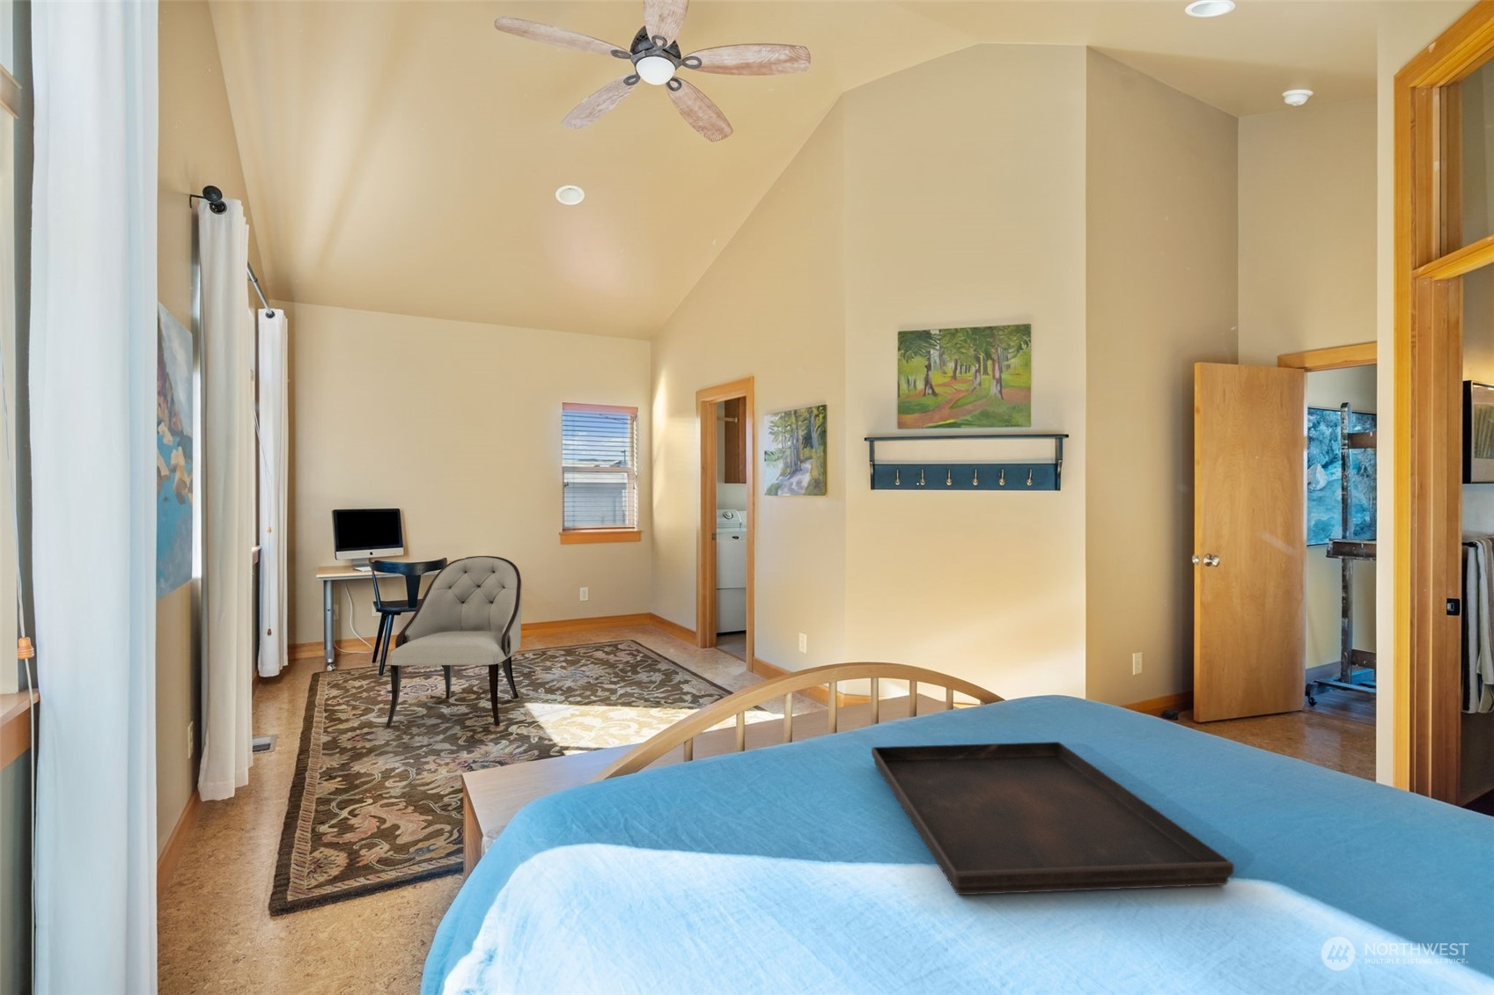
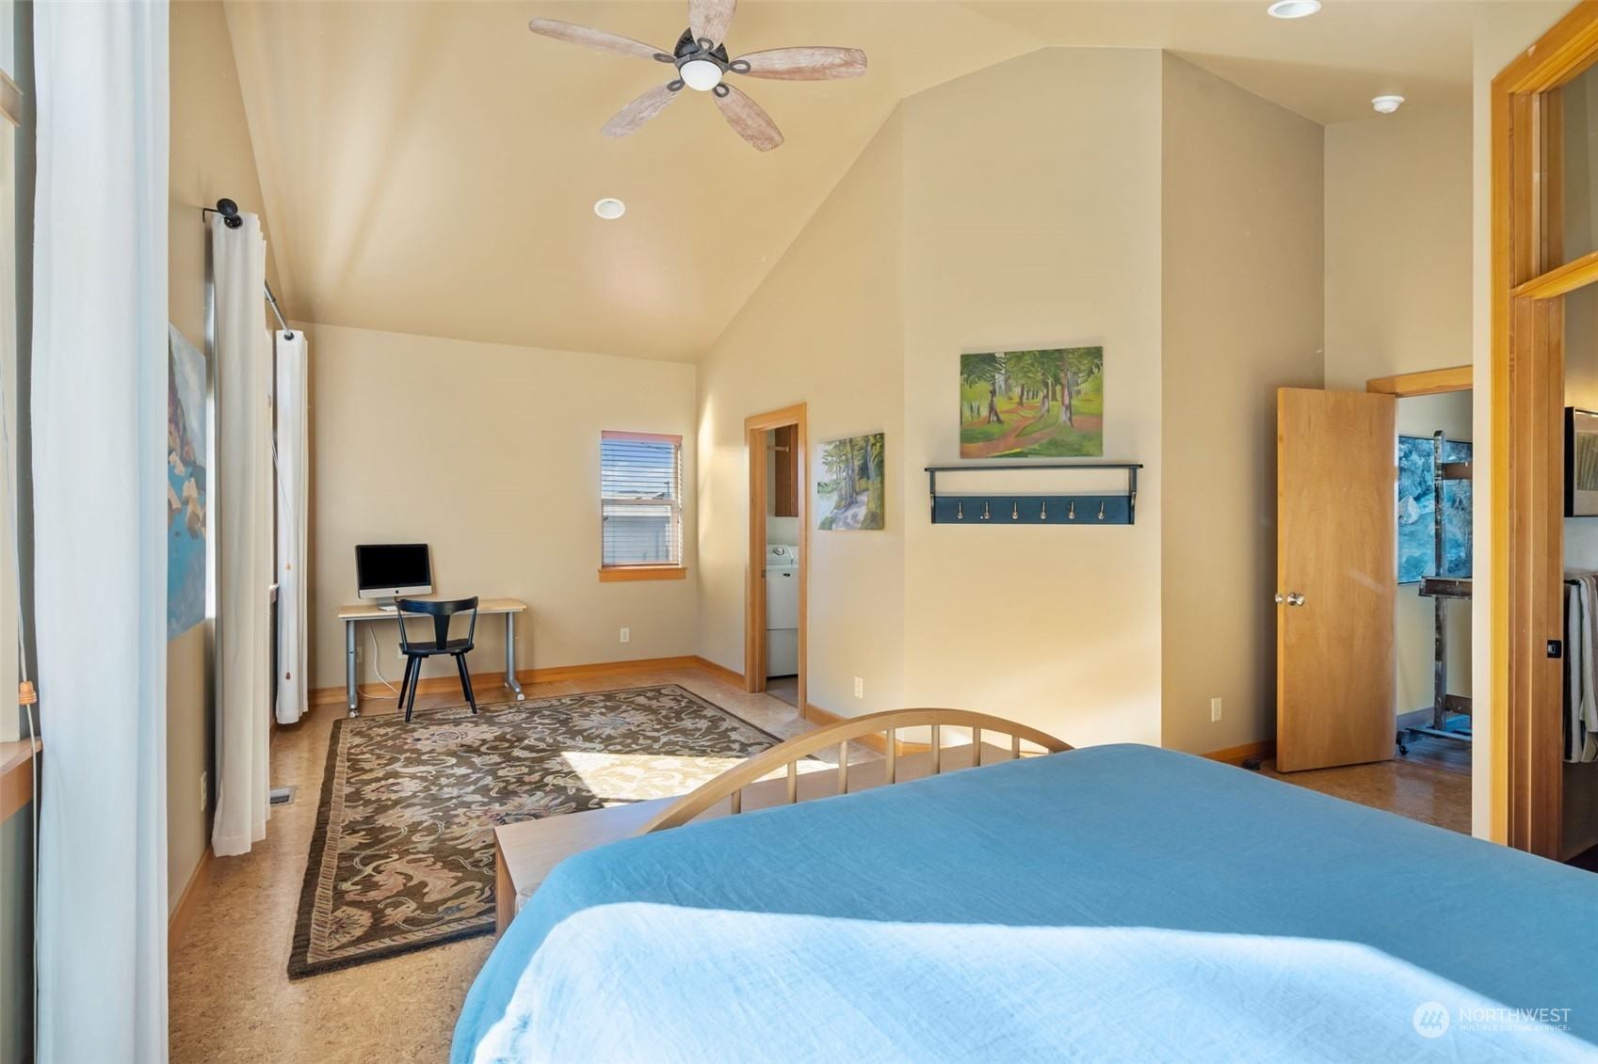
- serving tray [871,741,1235,895]
- armchair [384,555,523,727]
